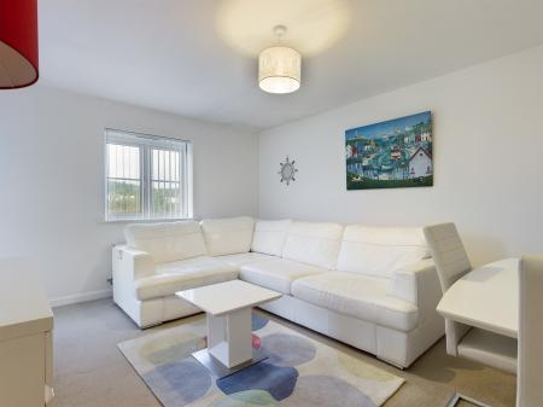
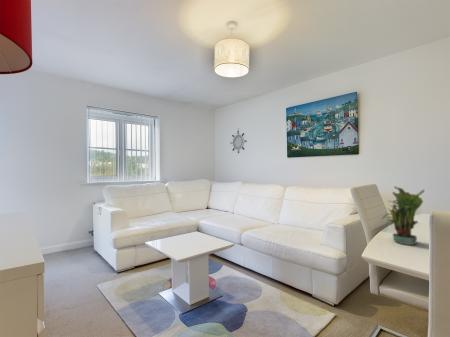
+ potted plant [381,185,425,246]
